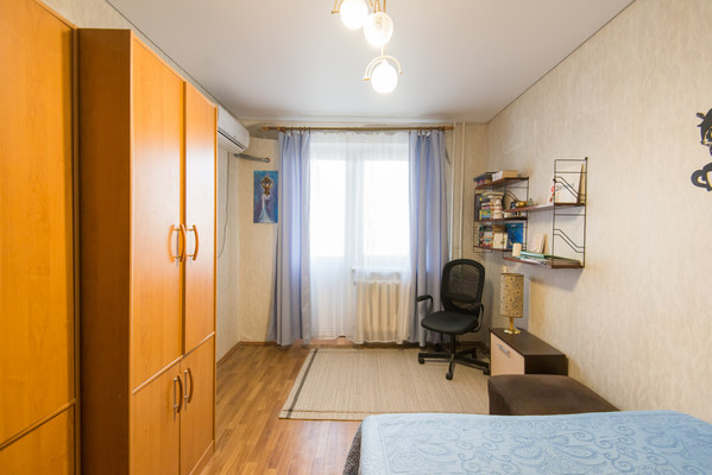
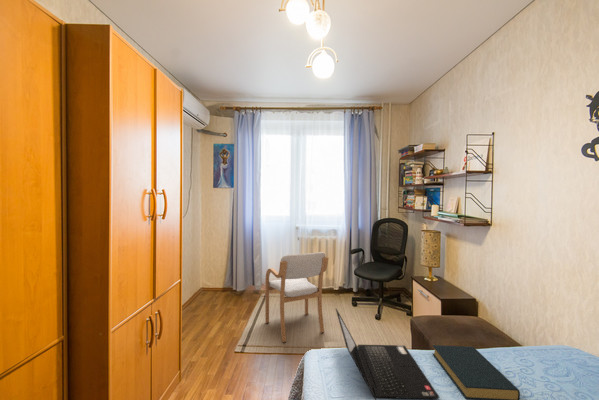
+ laptop computer [335,308,440,400]
+ hardback book [431,344,521,400]
+ armchair [264,251,329,344]
